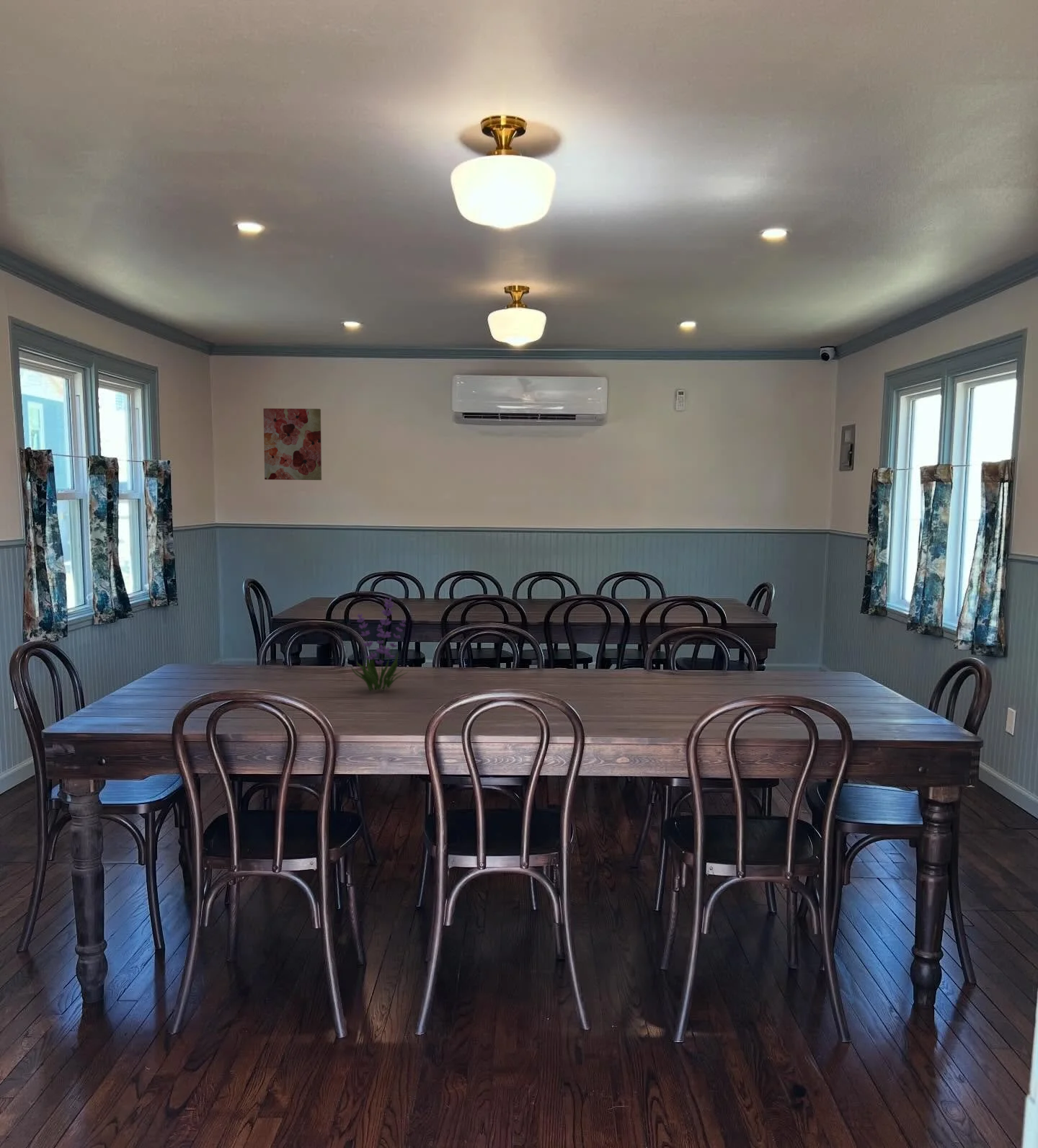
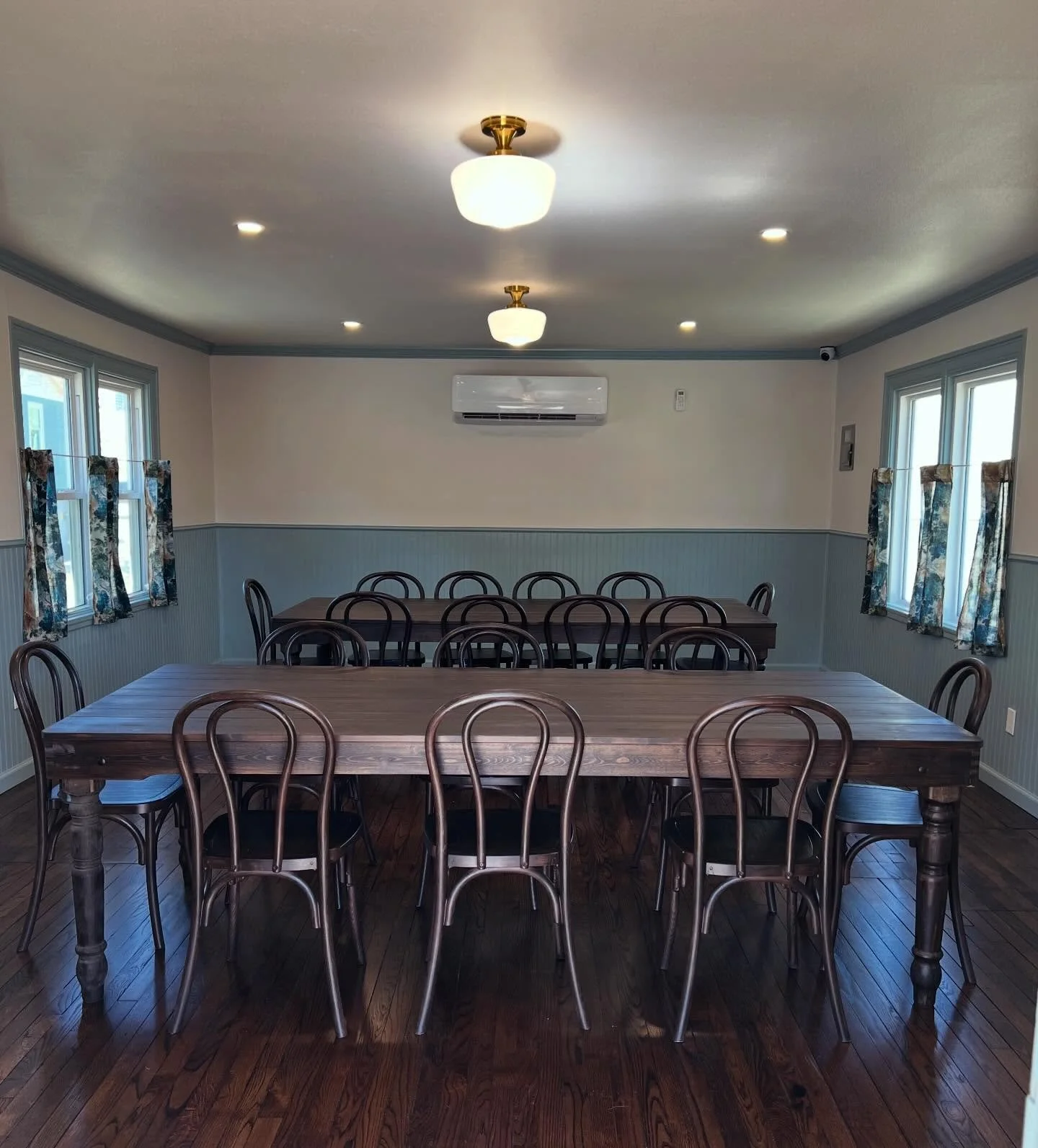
- wall art [262,408,322,481]
- plant [347,597,409,692]
